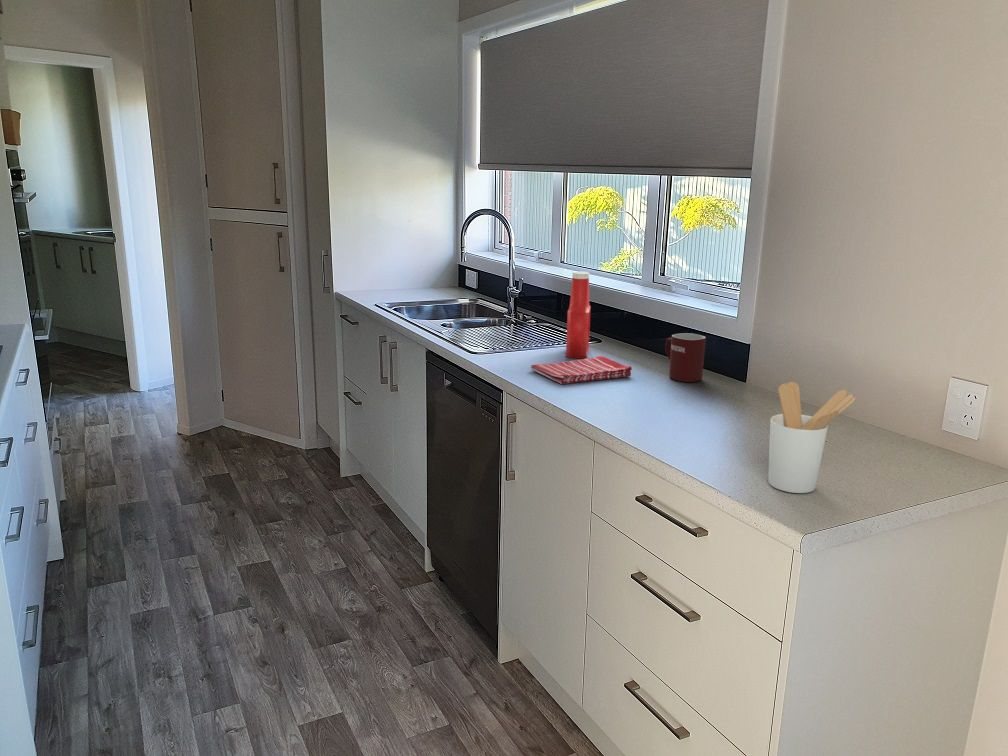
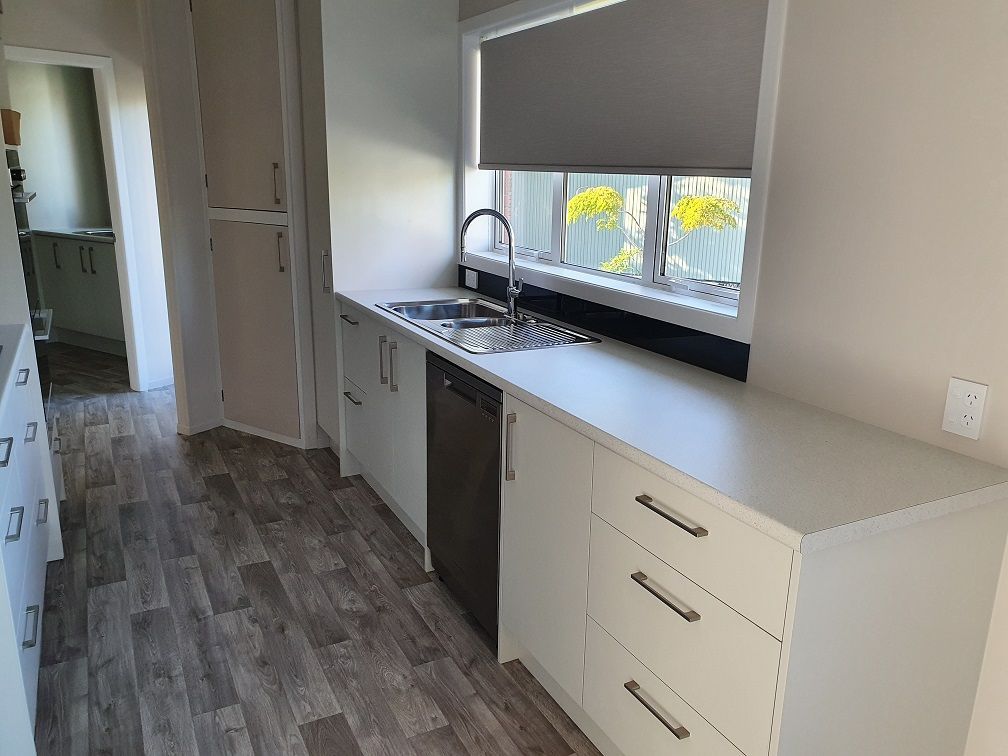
- mug [665,332,707,383]
- soap bottle [565,270,592,359]
- dish towel [530,355,633,385]
- utensil holder [767,381,857,494]
